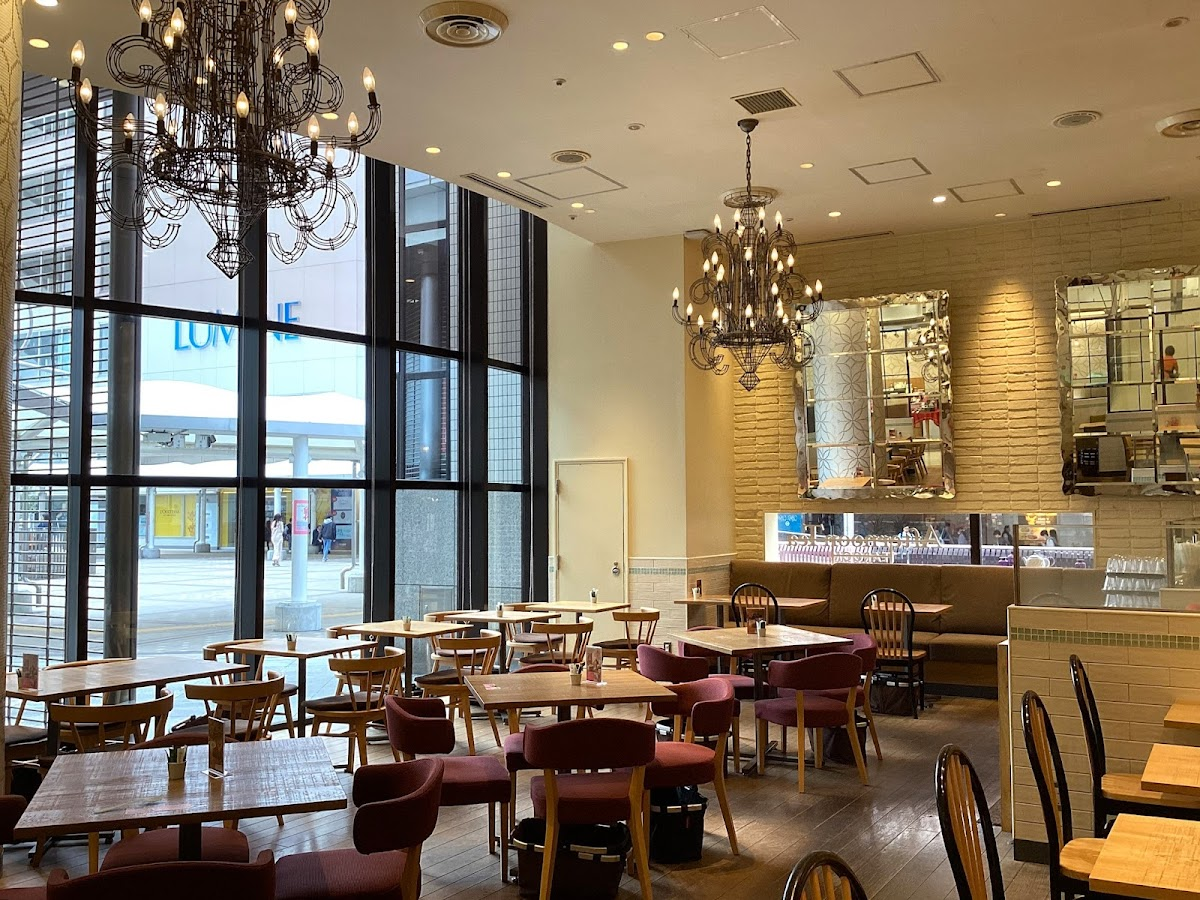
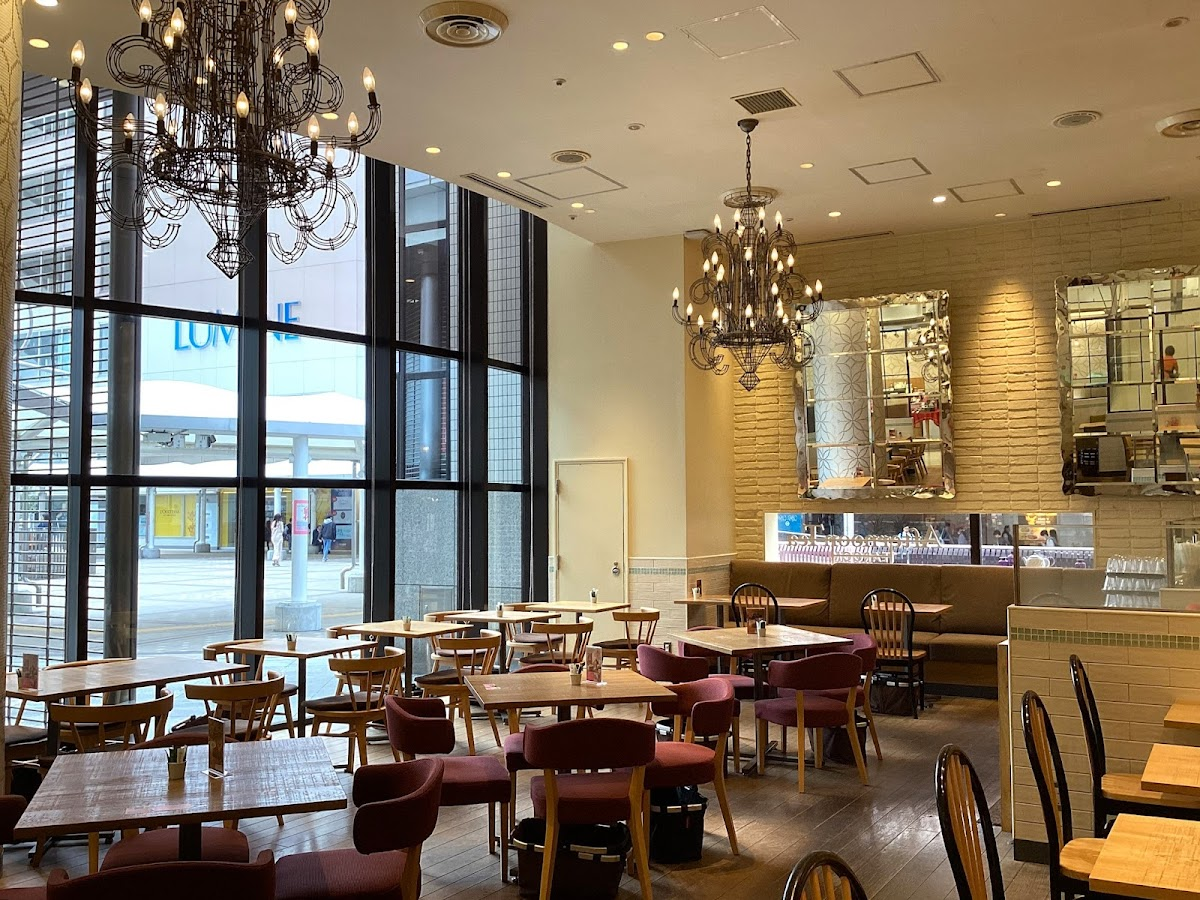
- spoon [93,794,166,814]
